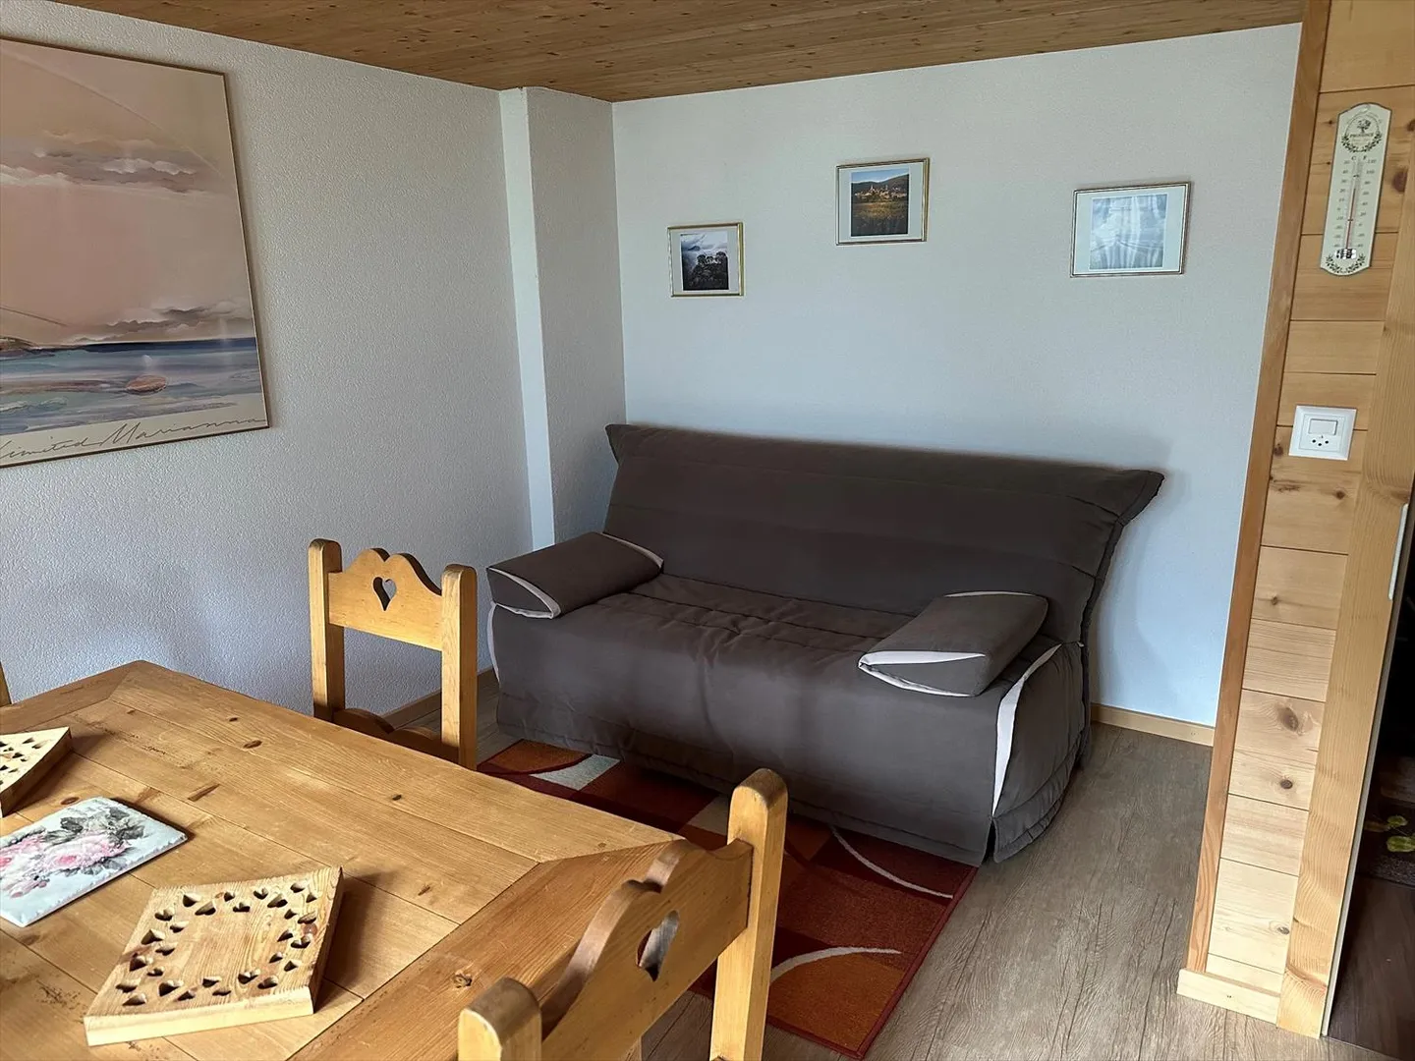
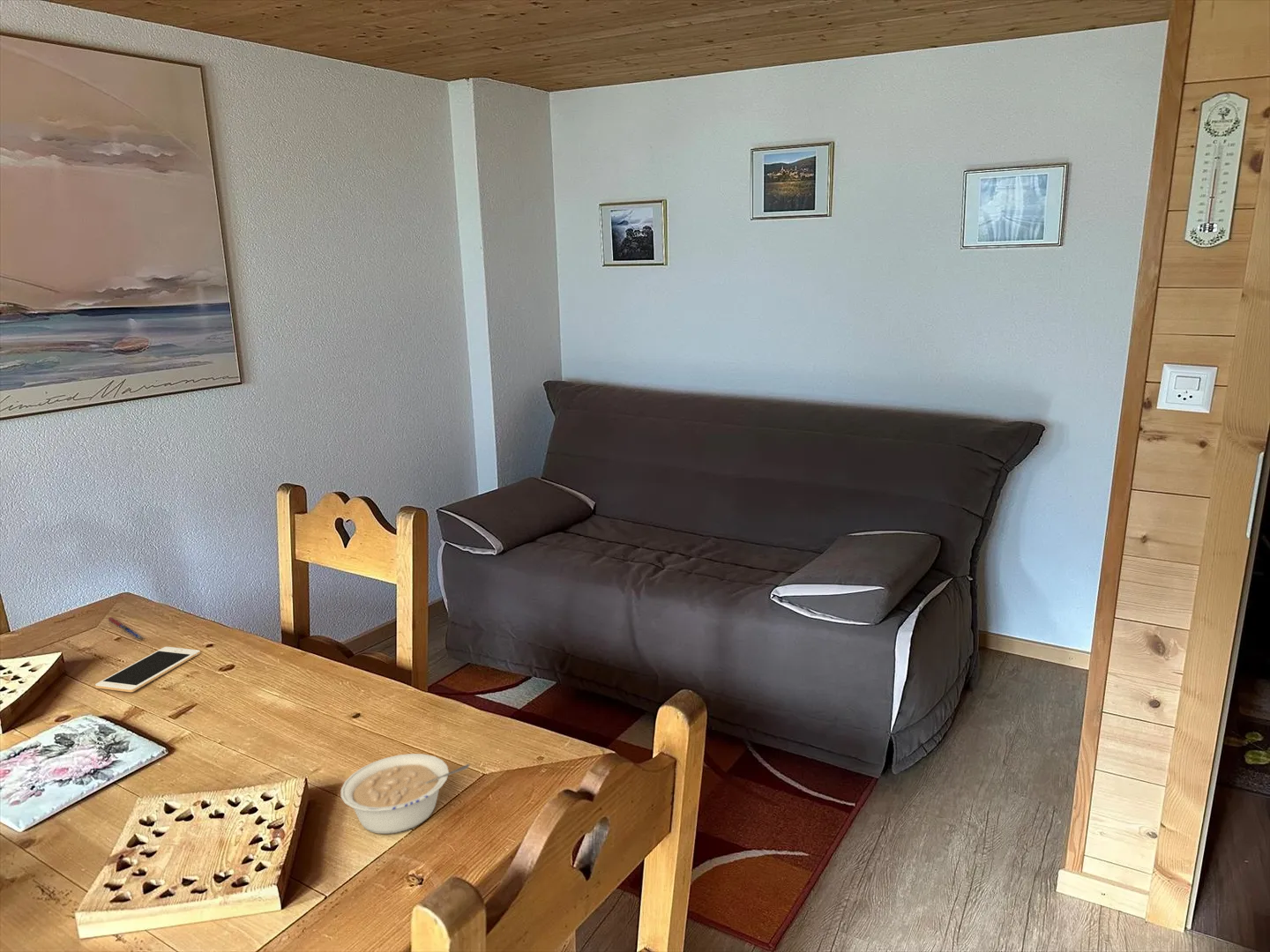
+ legume [340,753,470,835]
+ pen [107,616,146,641]
+ cell phone [94,646,201,693]
